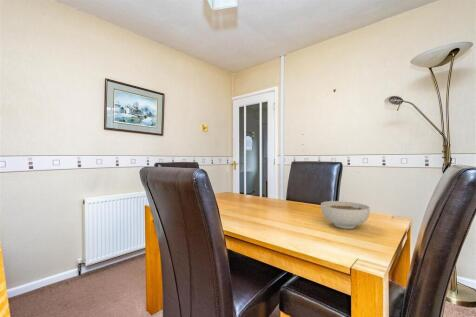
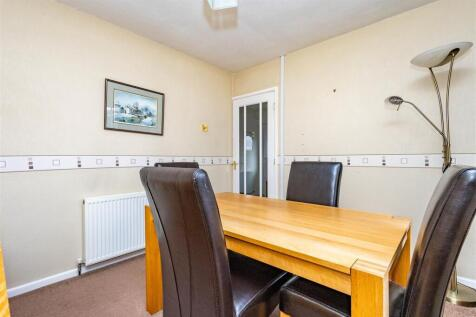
- bowl [320,200,371,230]
